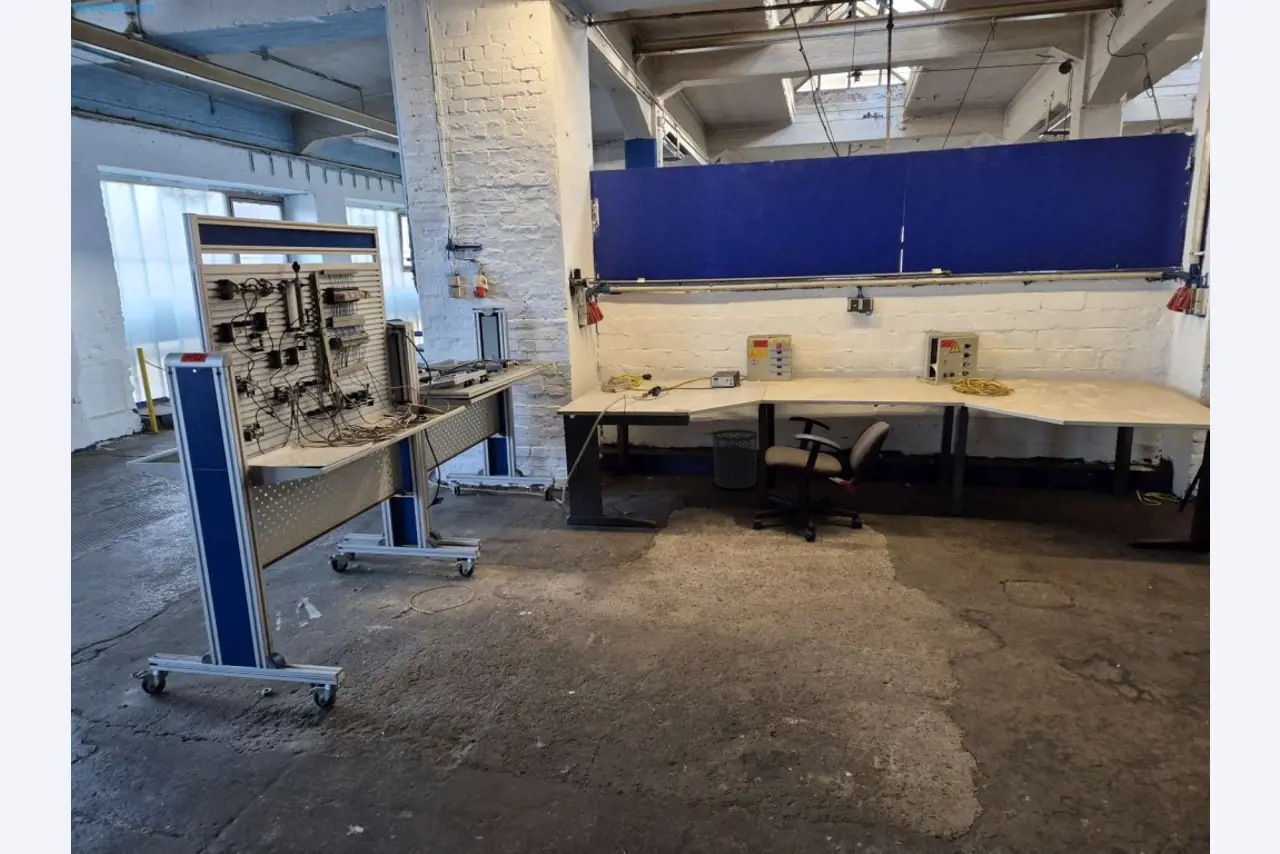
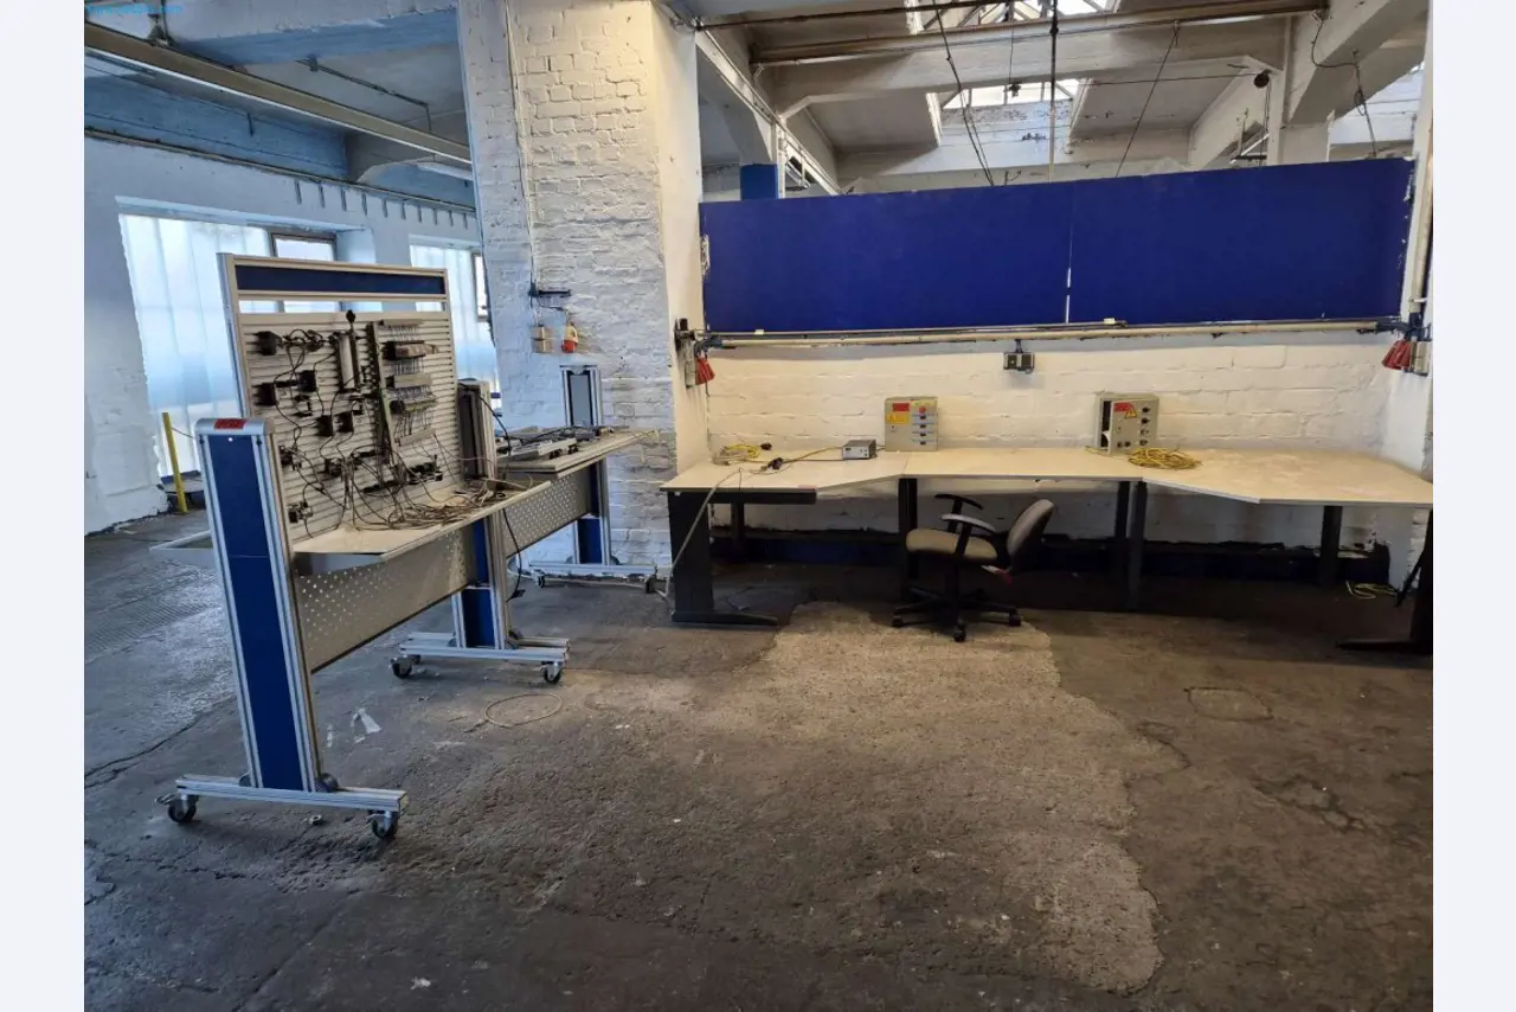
- waste bin [711,428,758,490]
